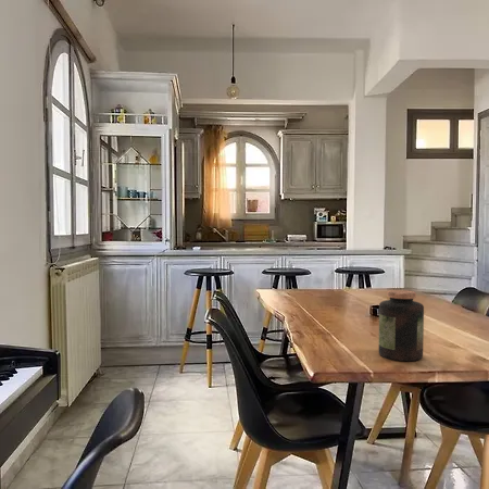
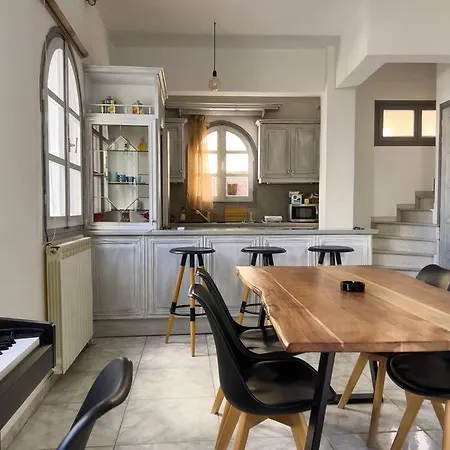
- jar [377,289,425,362]
